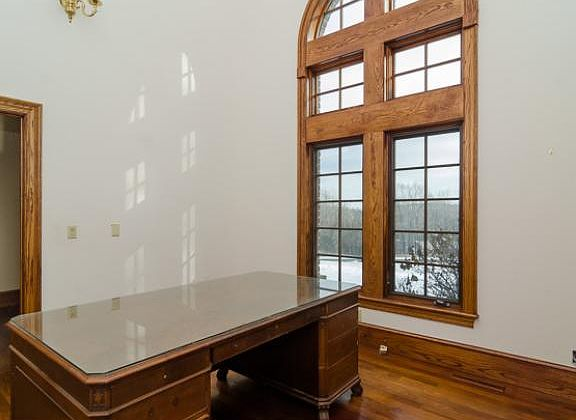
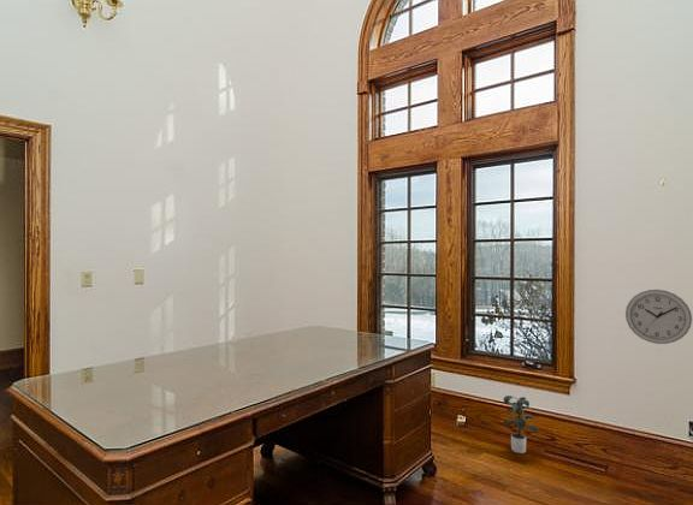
+ wall clock [624,289,693,345]
+ potted plant [503,394,539,454]
